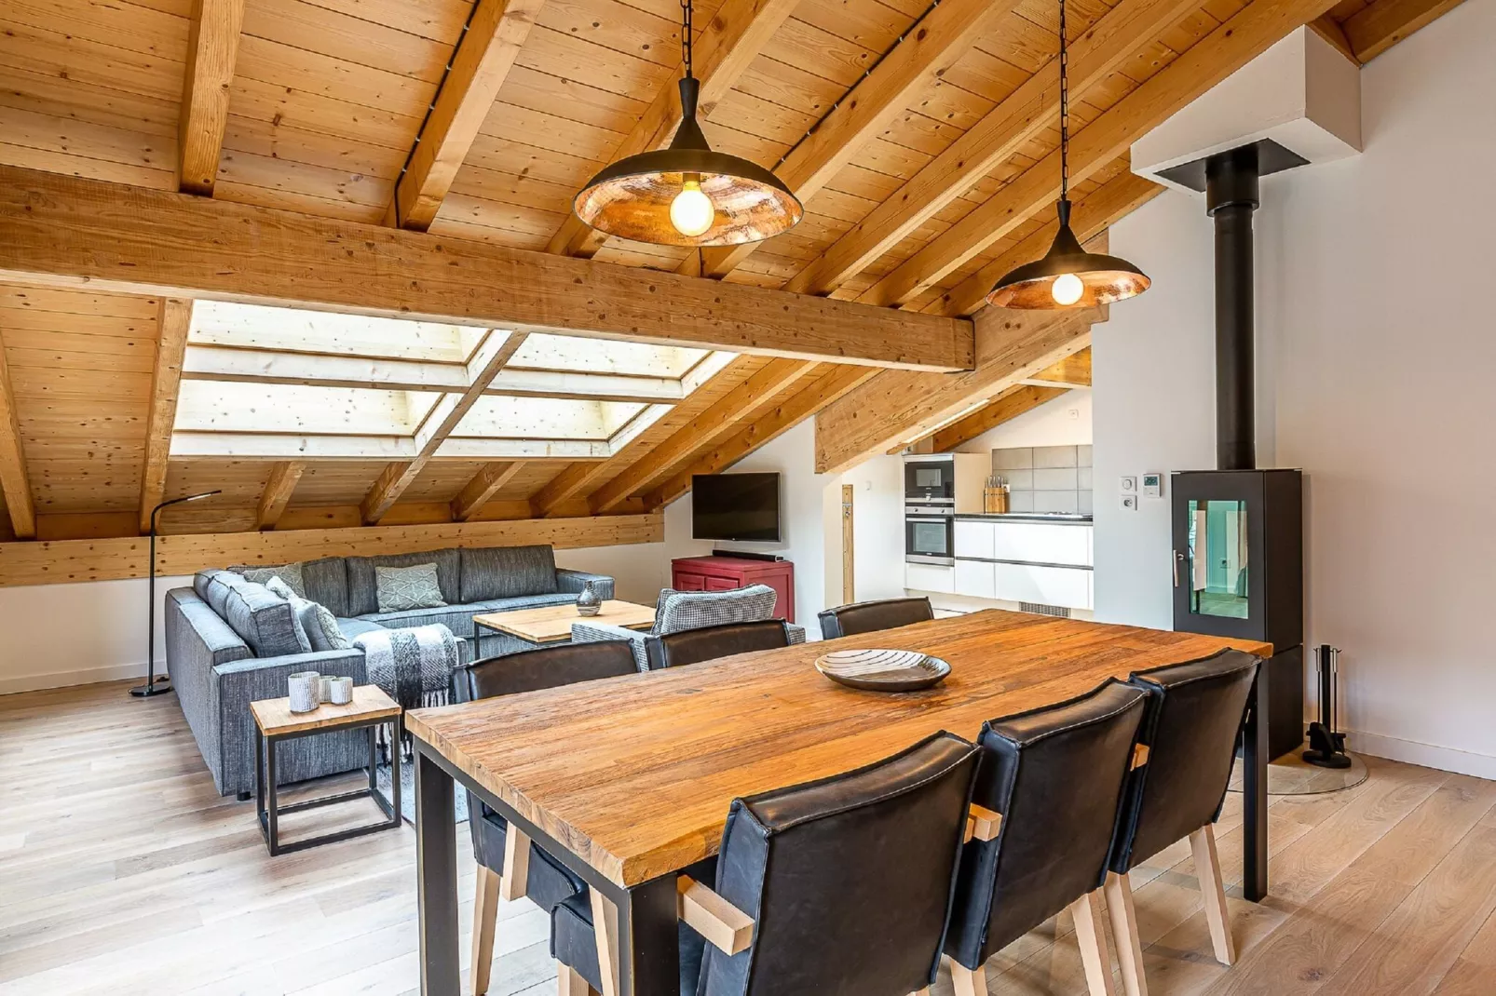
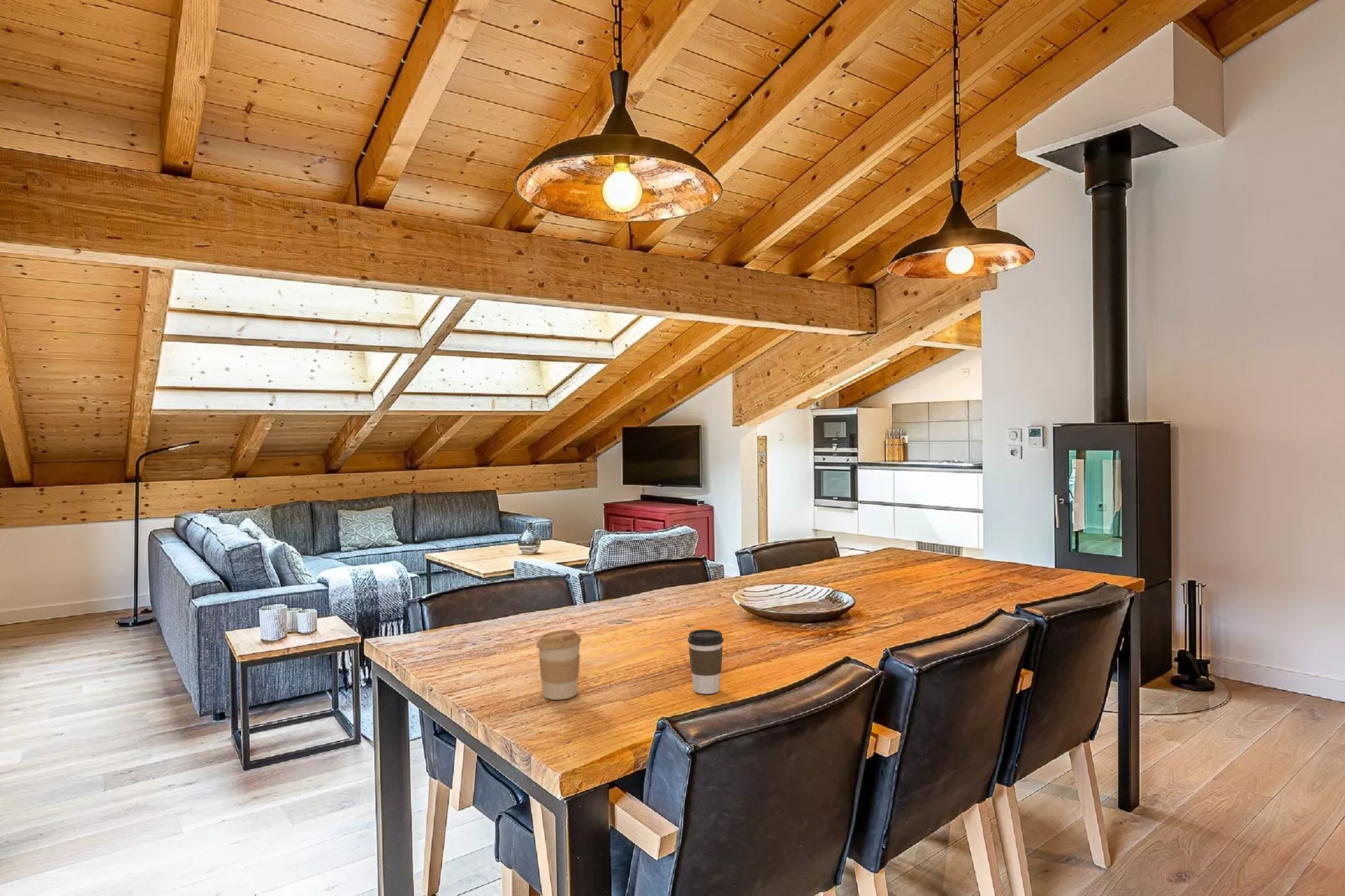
+ coffee cup [687,629,724,695]
+ coffee cup [535,629,582,700]
